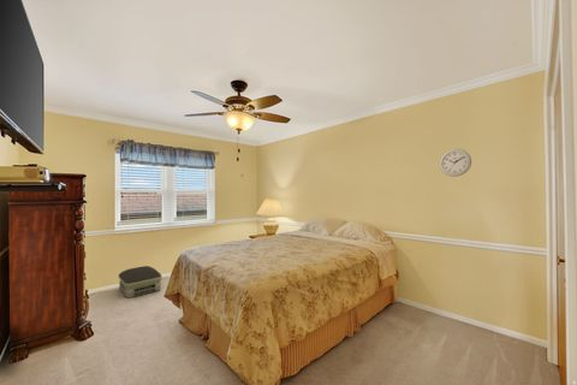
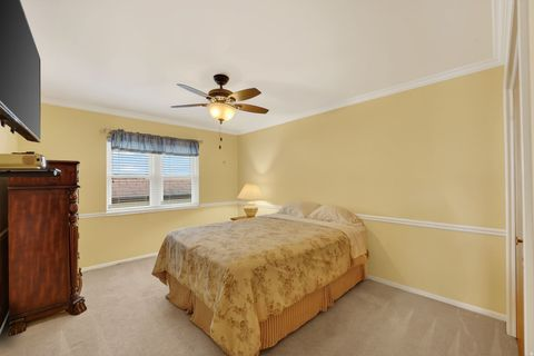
- air purifier [117,265,163,300]
- wall clock [439,148,472,178]
